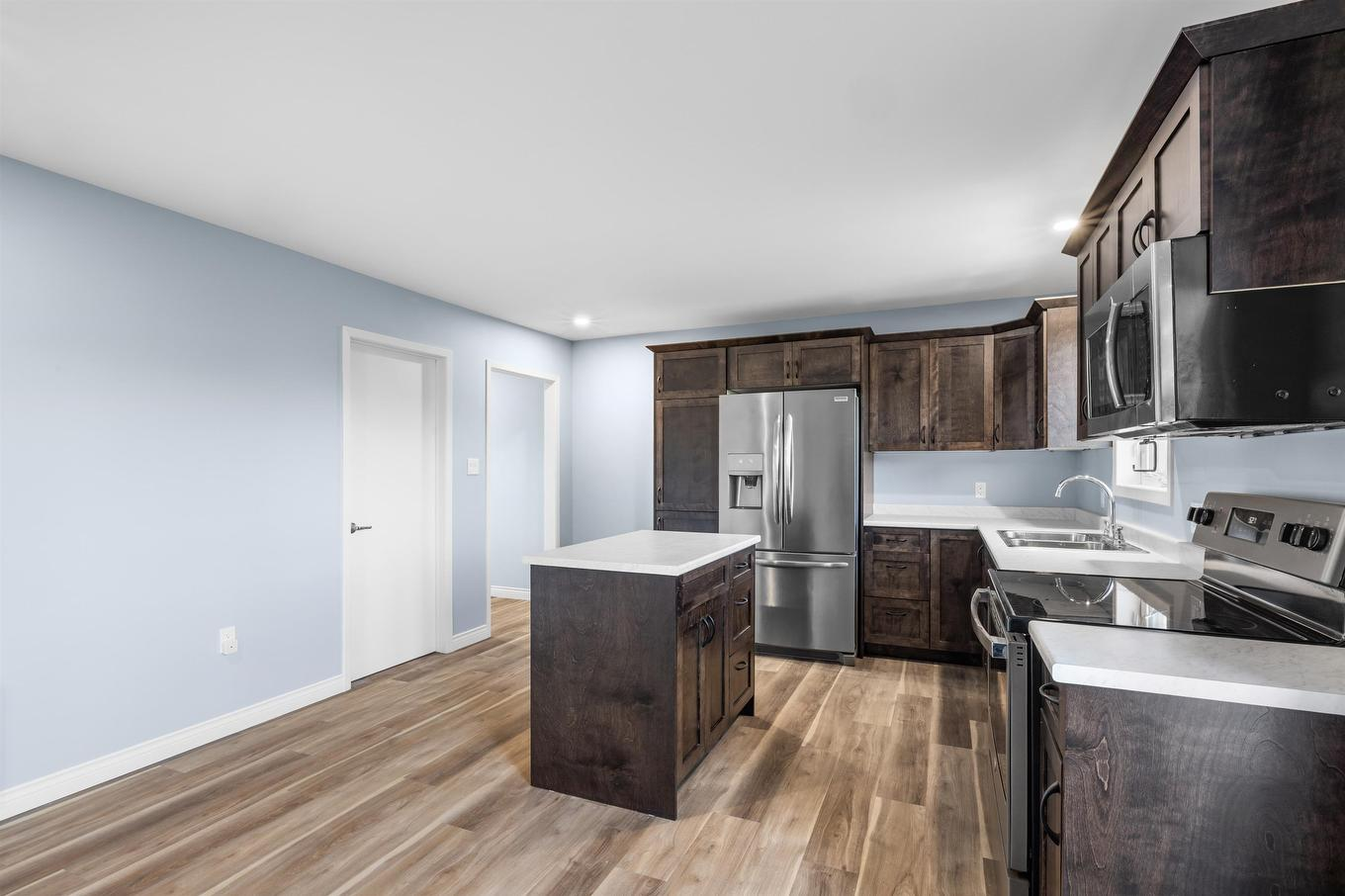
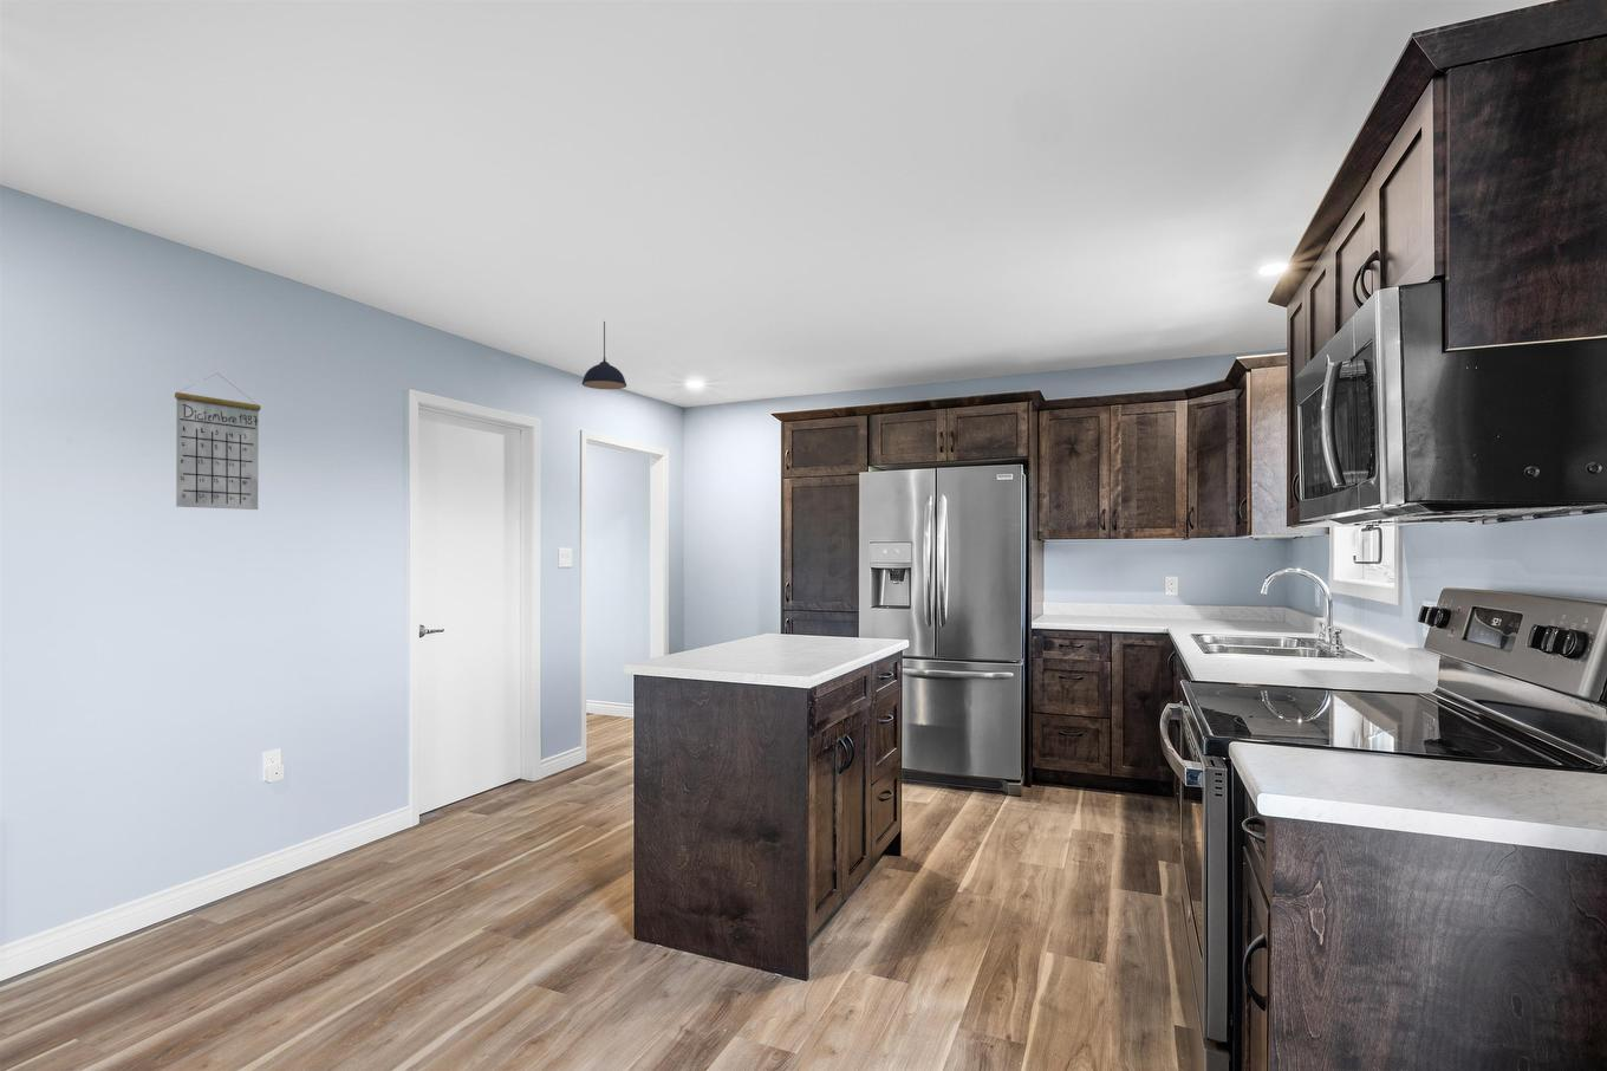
+ pendant light [582,320,627,390]
+ calendar [173,373,263,510]
